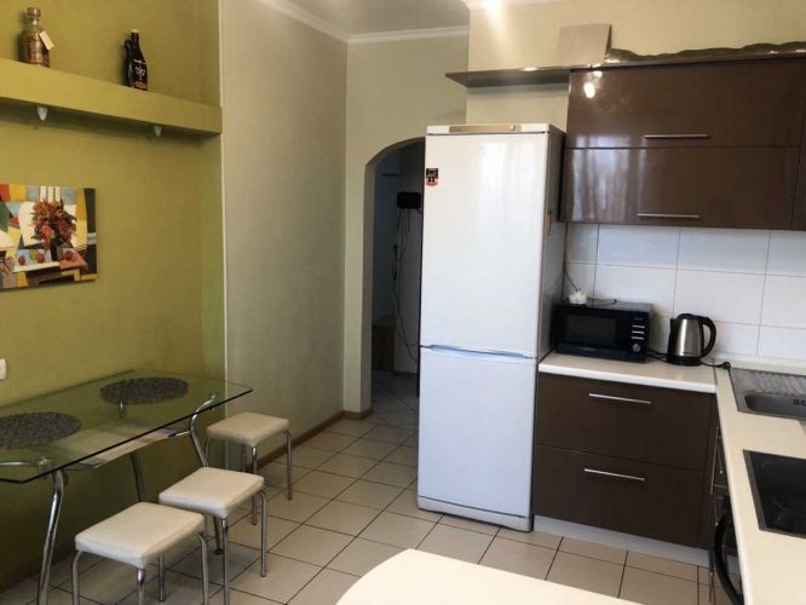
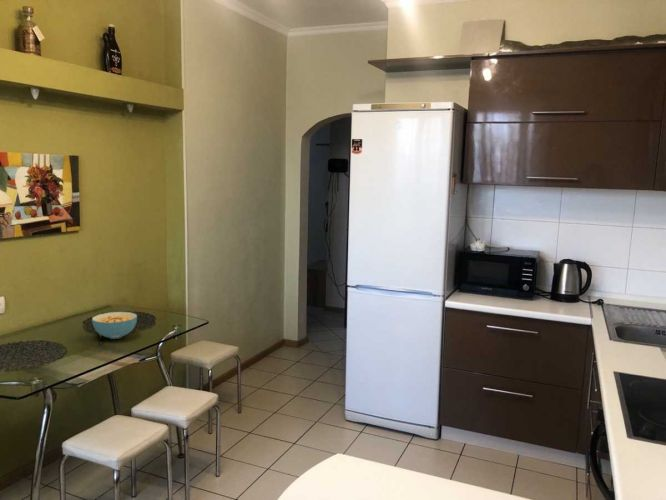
+ cereal bowl [91,311,138,340]
